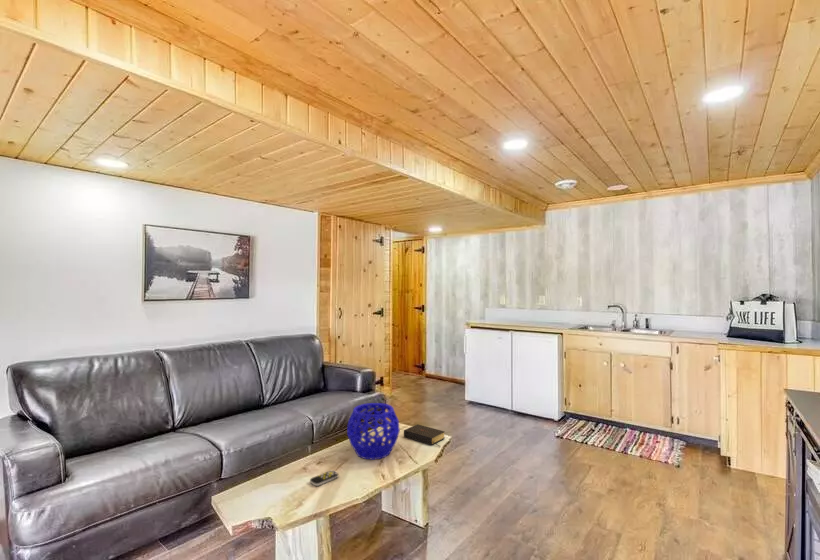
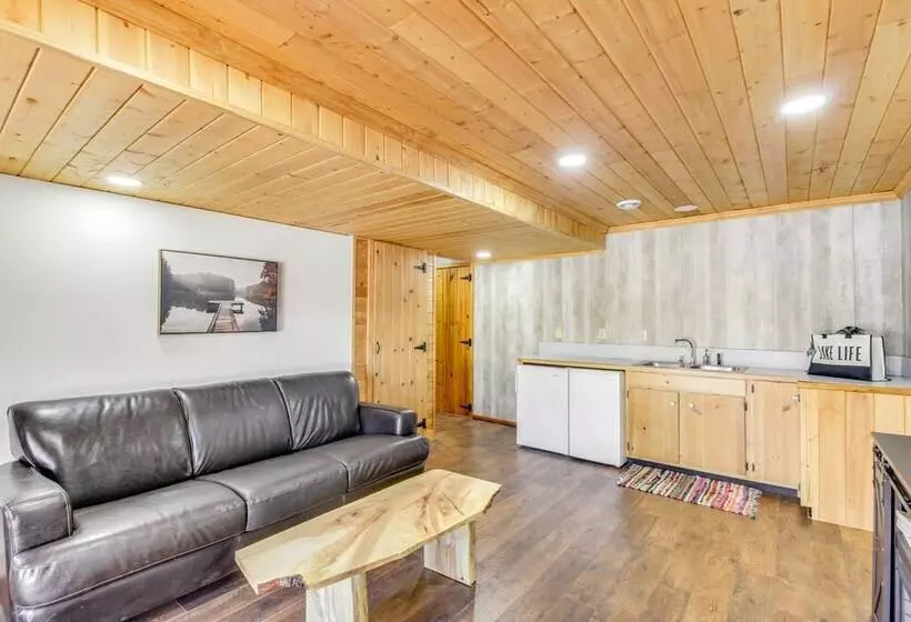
- remote control [309,469,339,487]
- decorative bowl [346,402,401,460]
- bible [403,423,446,448]
